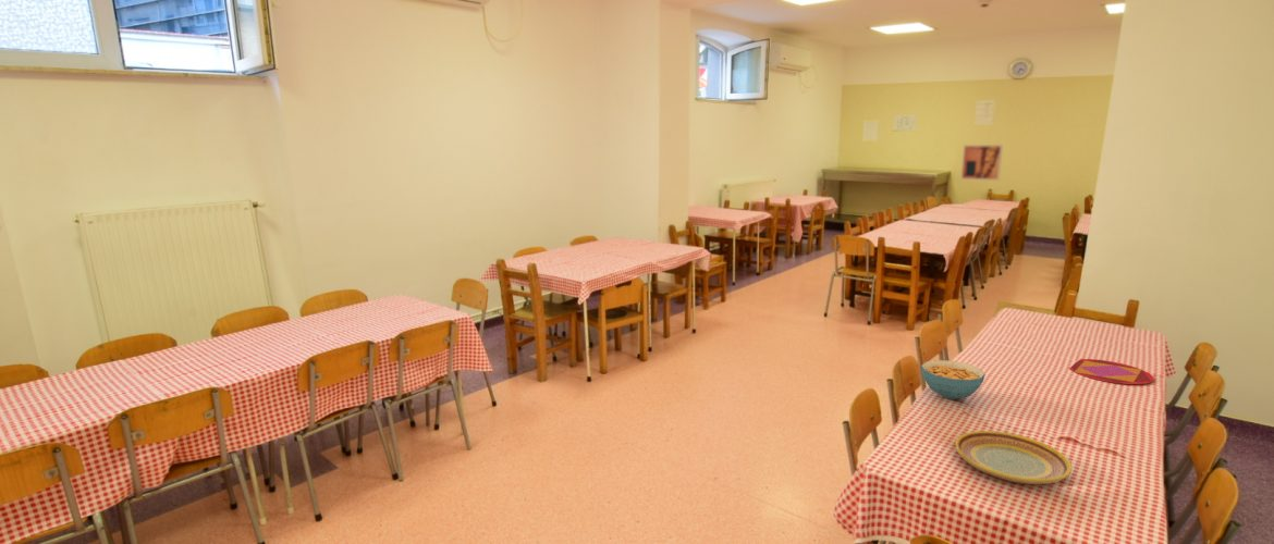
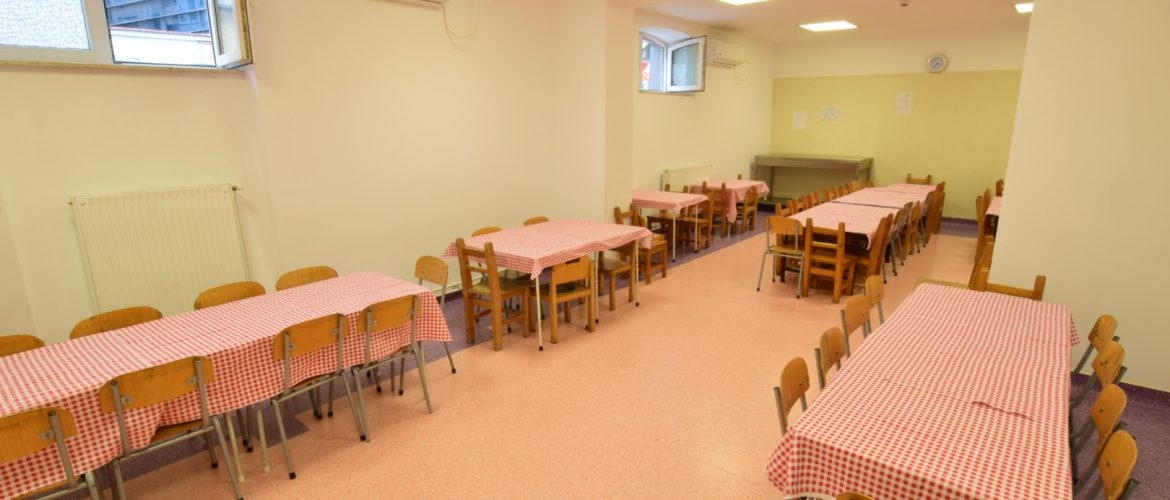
- wall art [959,144,1004,182]
- cereal bowl [920,359,987,400]
- plate [955,430,1073,486]
- plate [1068,358,1155,385]
